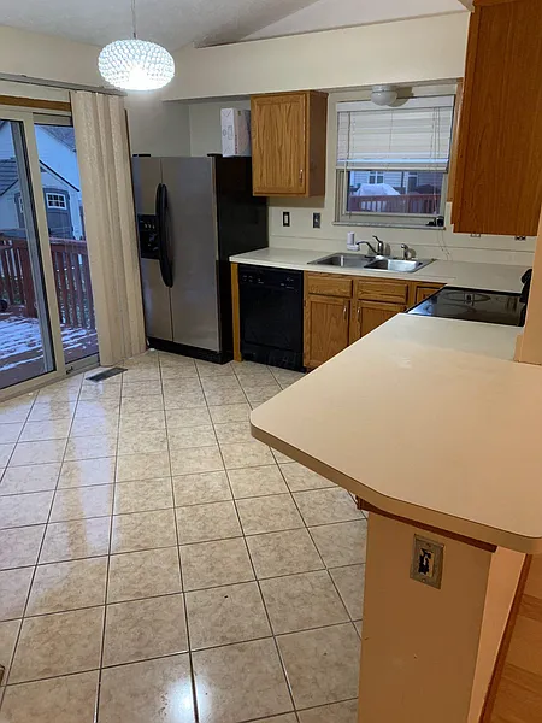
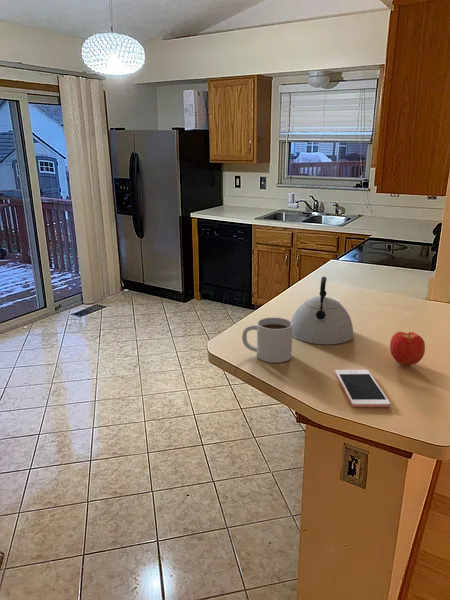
+ cell phone [334,369,391,408]
+ mug [241,316,293,364]
+ kettle [290,276,354,345]
+ apple [389,331,426,367]
